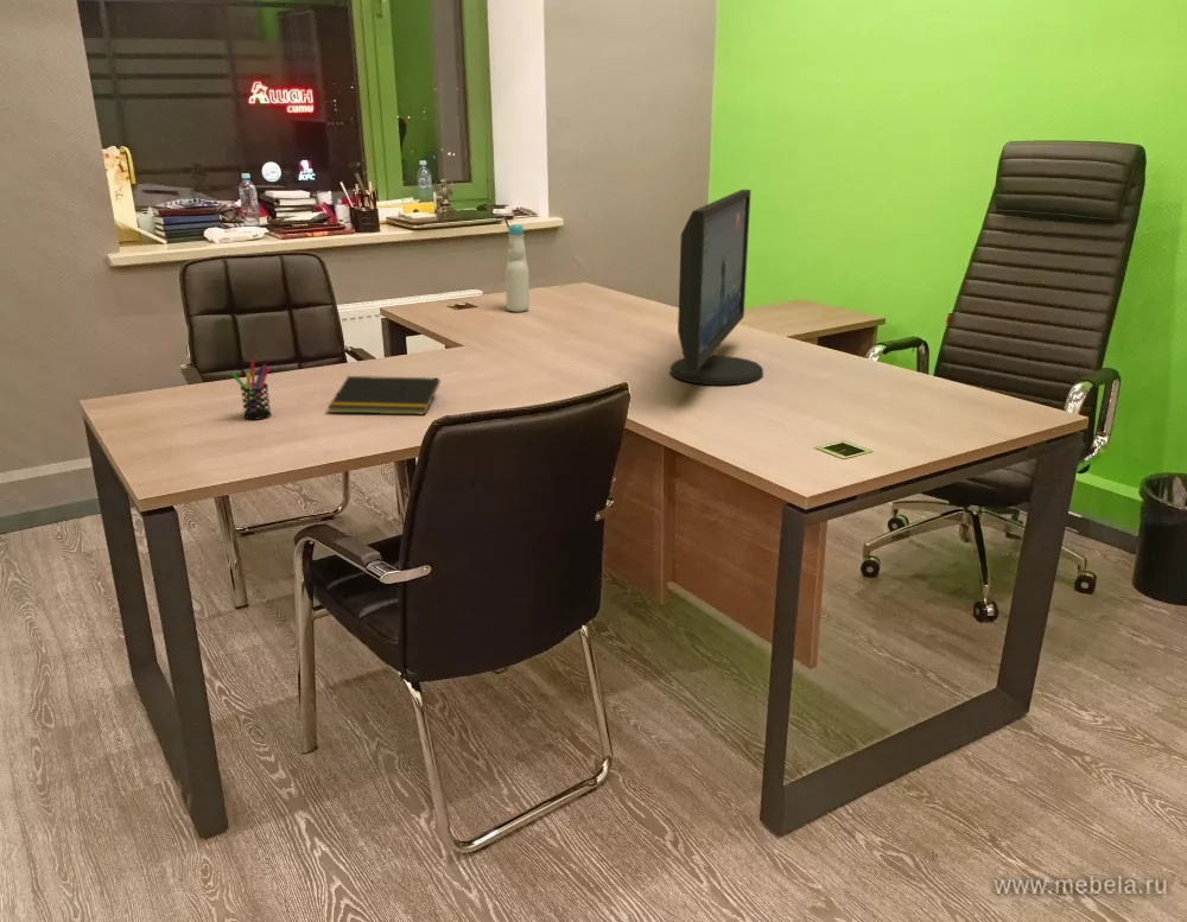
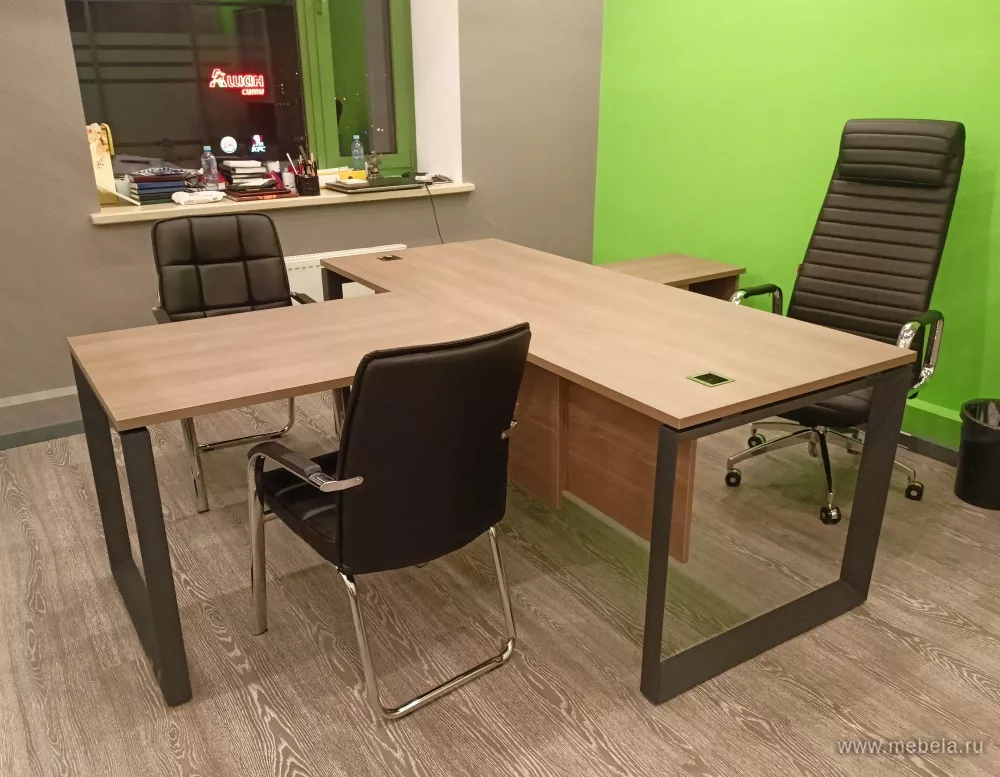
- bottle [504,222,531,313]
- pen holder [230,360,272,420]
- notepad [326,375,442,415]
- computer monitor [669,189,764,387]
